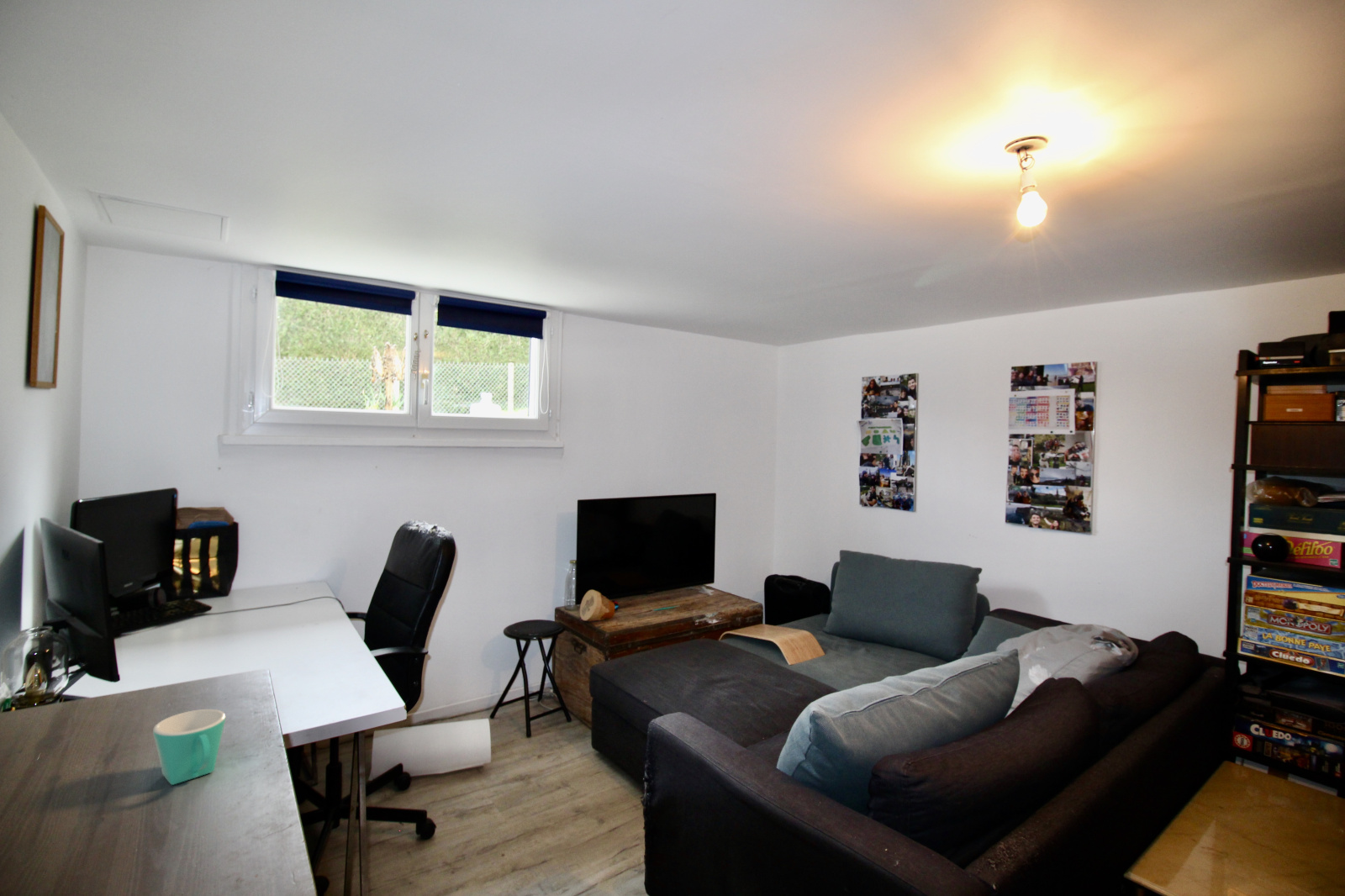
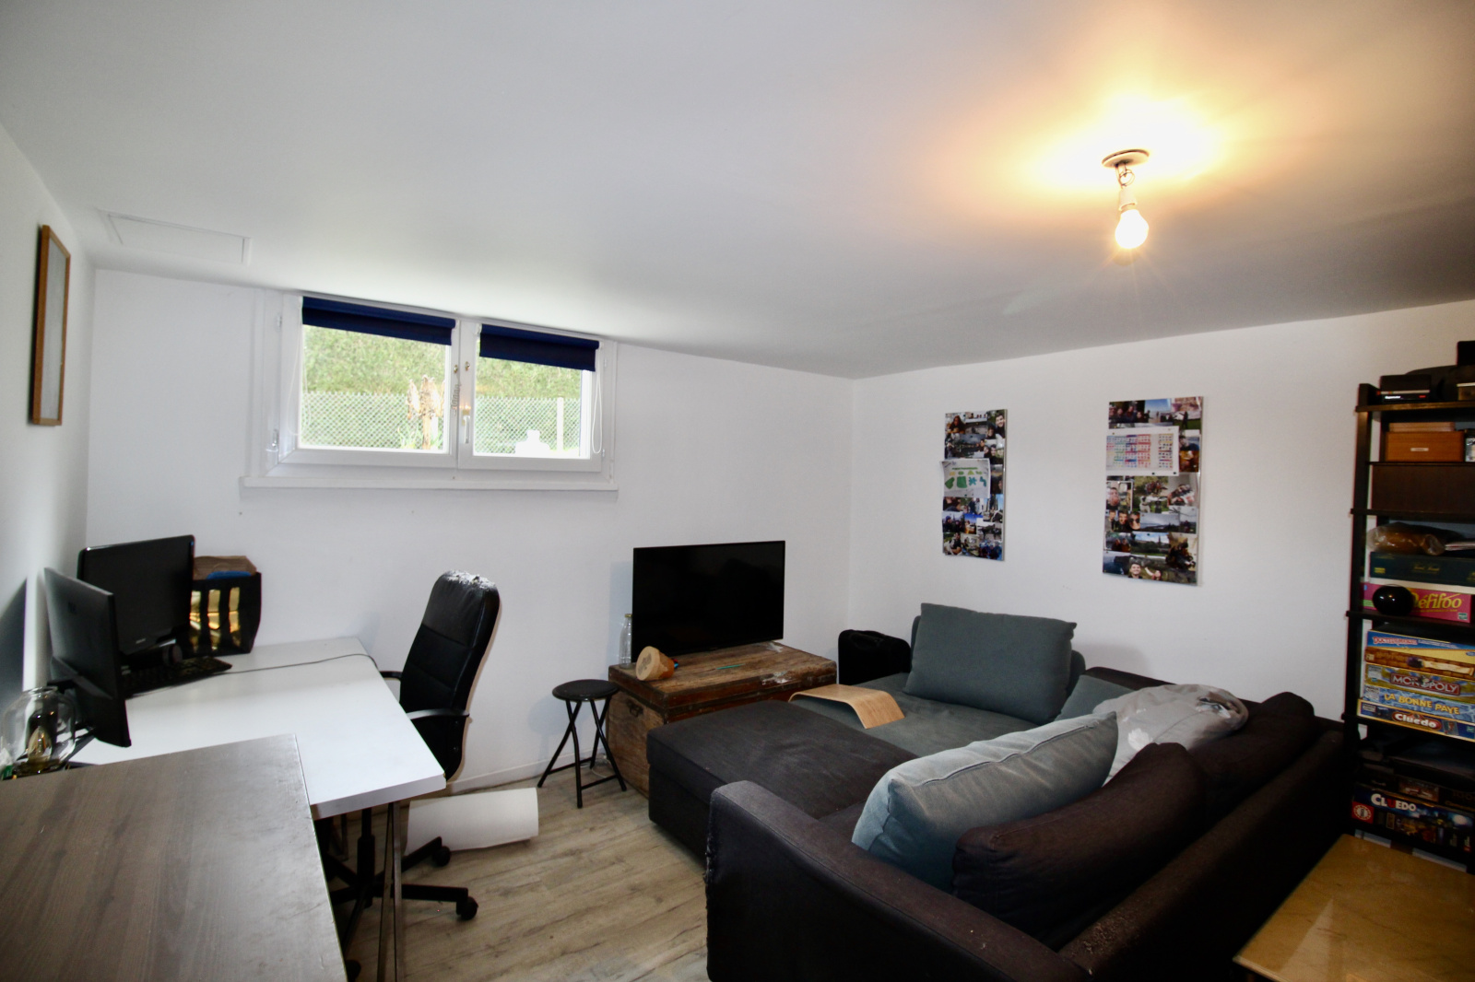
- mug [152,709,227,786]
